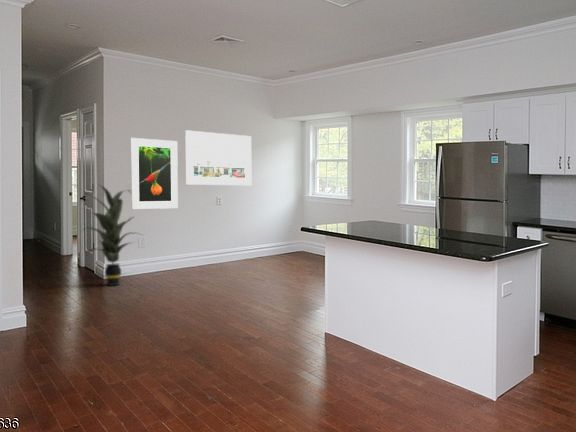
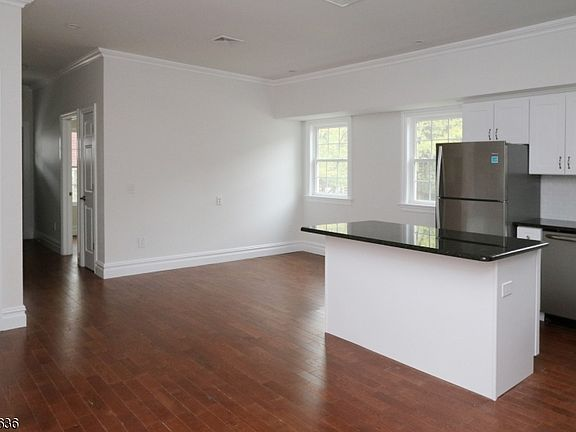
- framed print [184,129,252,186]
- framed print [130,137,179,210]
- indoor plant [82,184,143,287]
